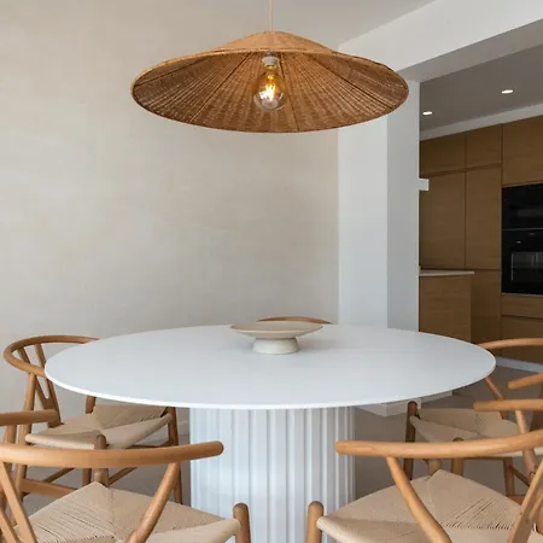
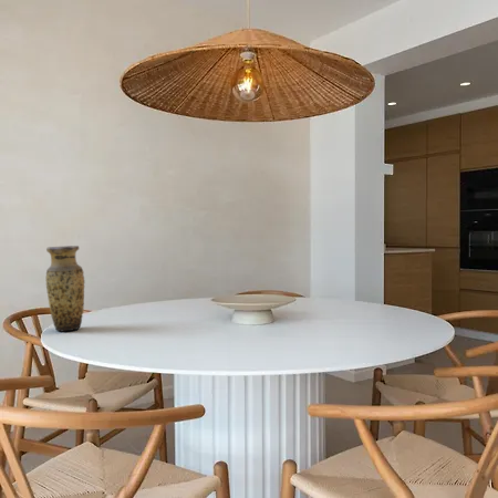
+ vase [44,245,85,333]
